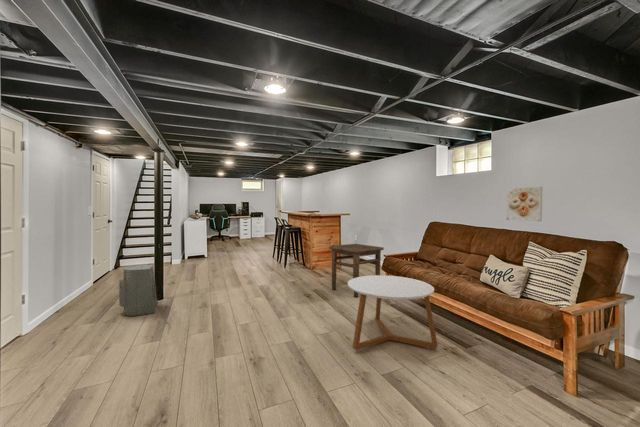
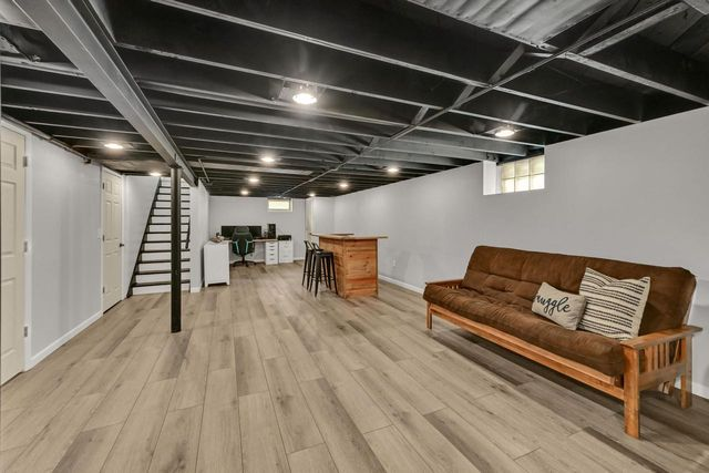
- side table [328,243,385,298]
- fan [118,264,159,317]
- coffee table [347,274,438,351]
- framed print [505,186,543,222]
